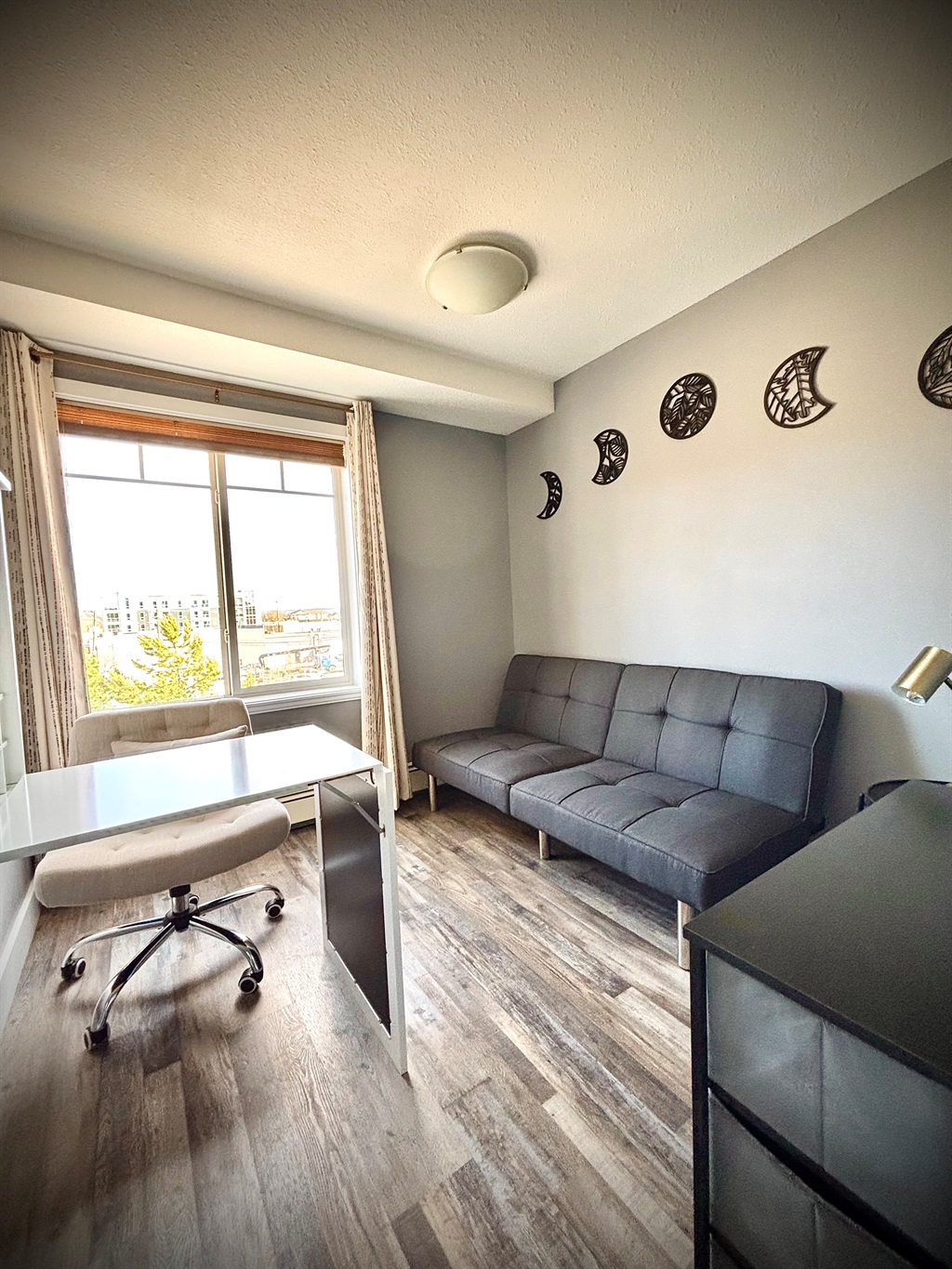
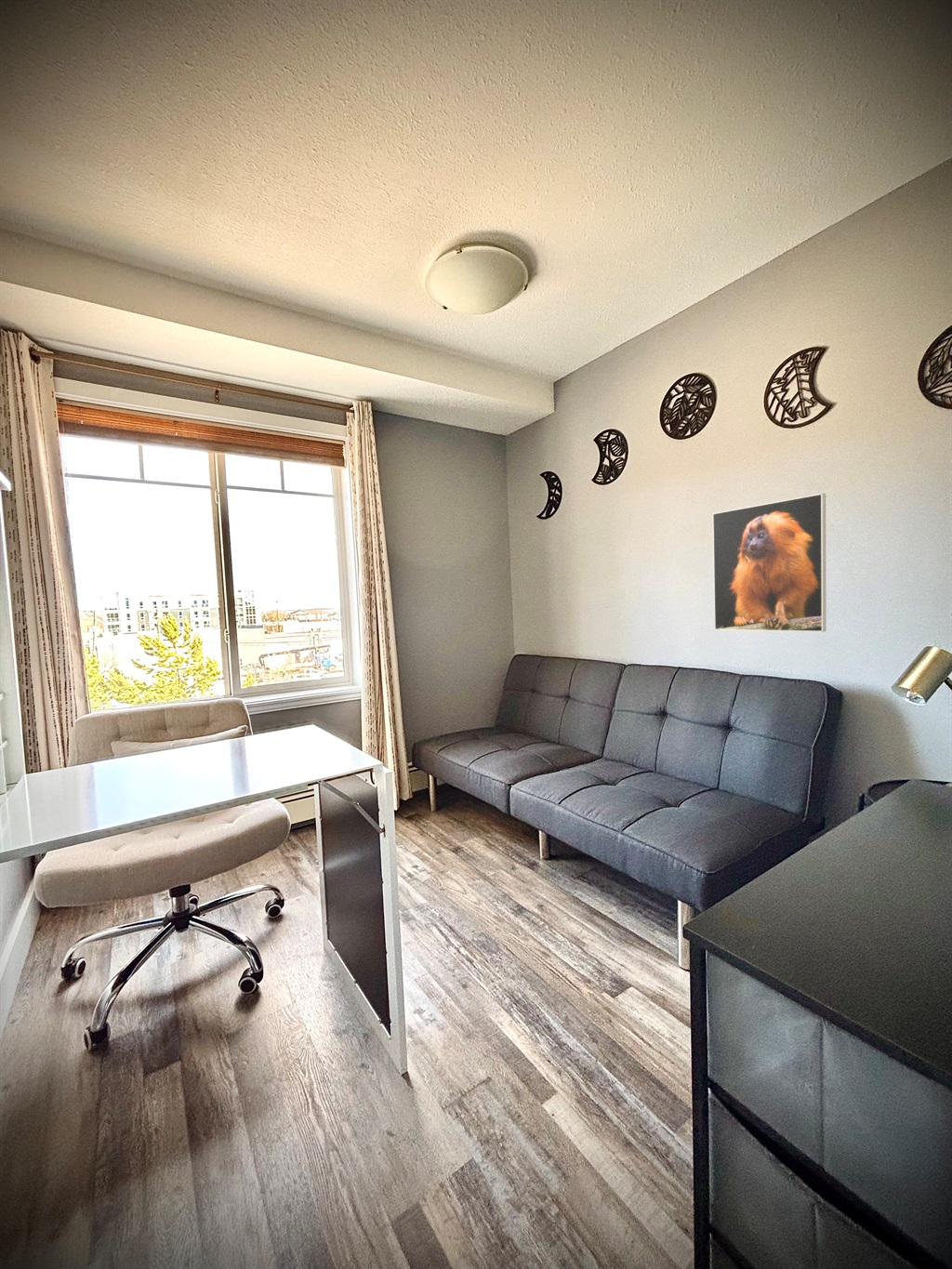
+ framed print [711,493,826,633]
